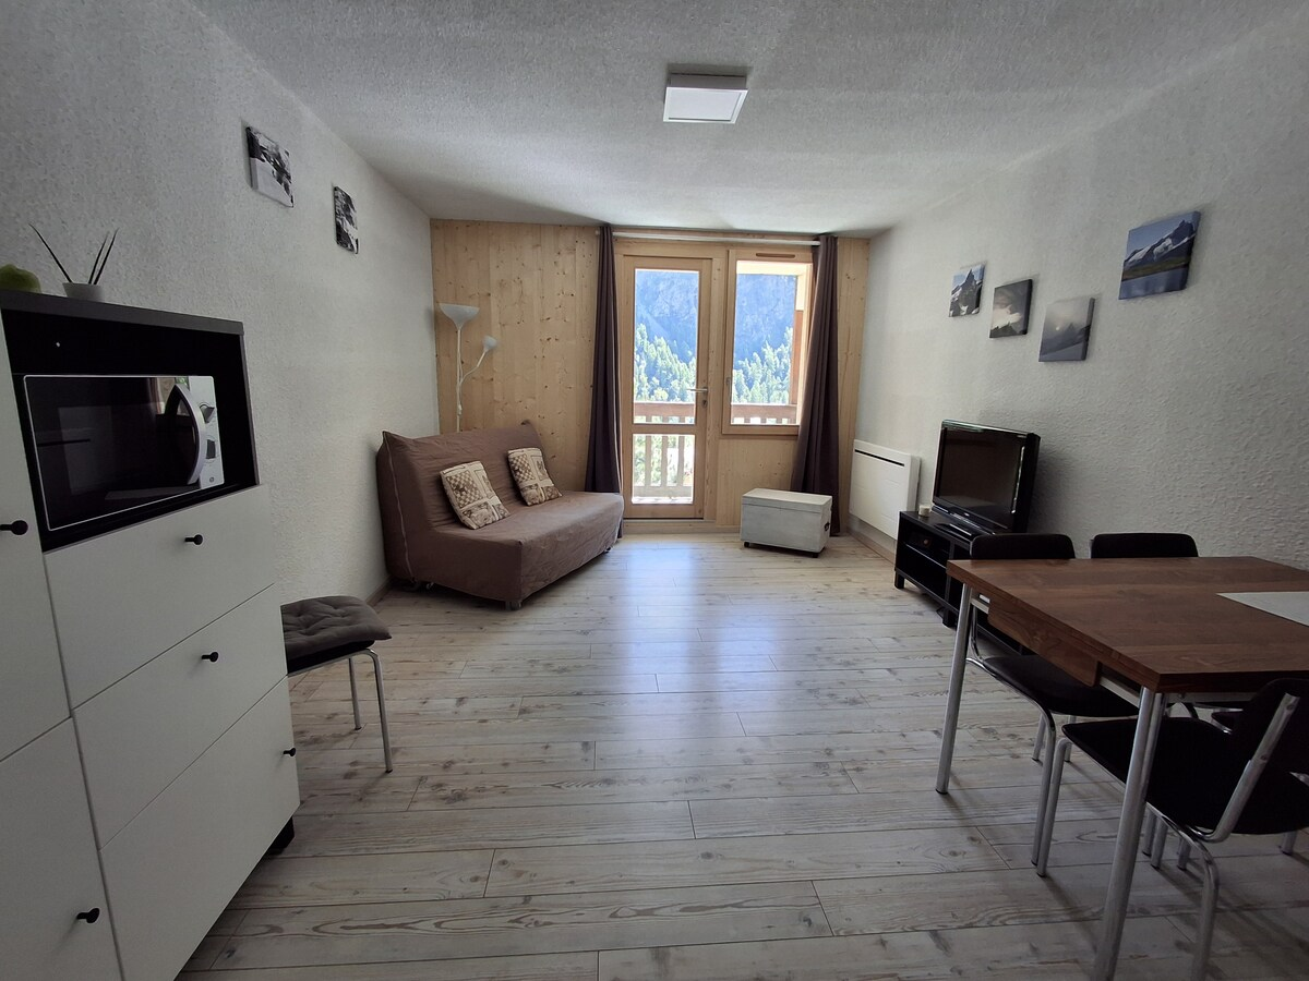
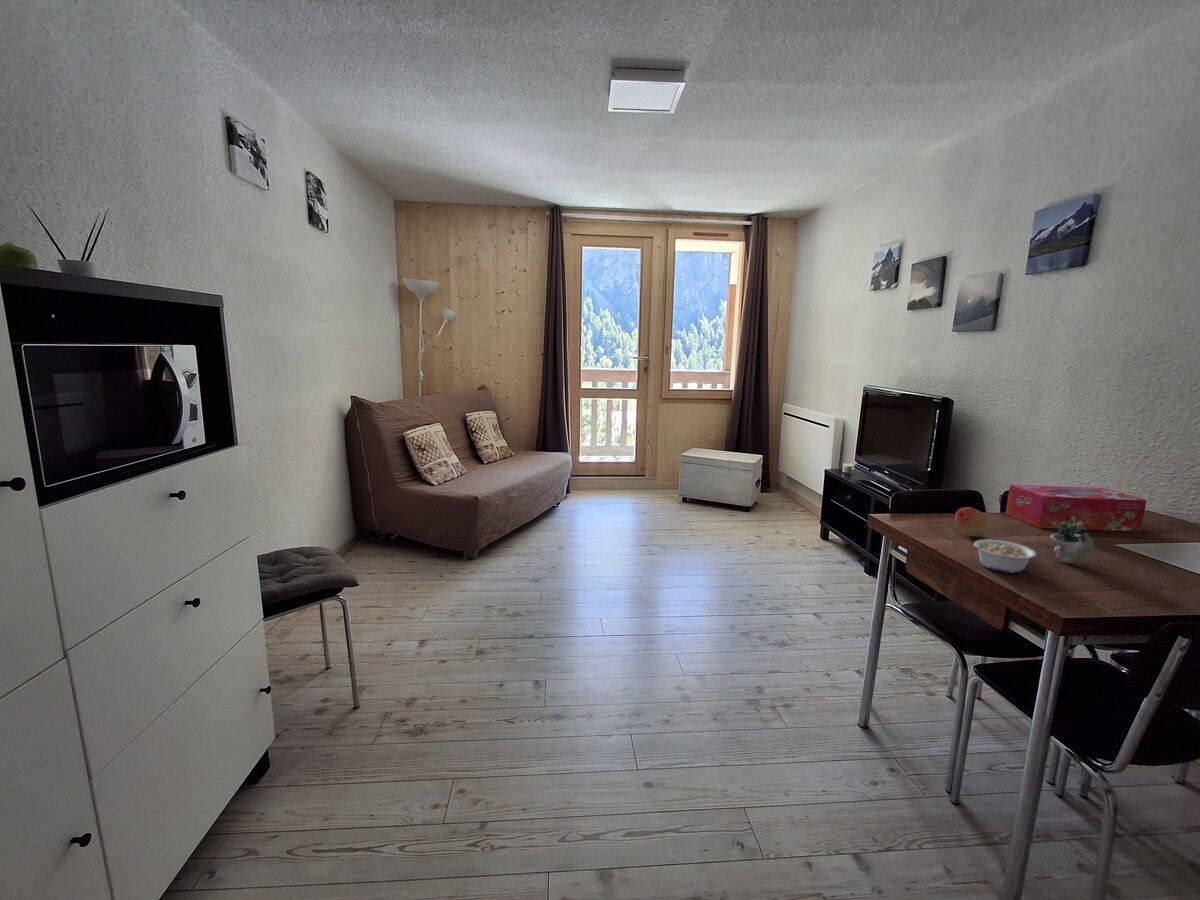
+ legume [966,539,1037,574]
+ succulent plant [1049,517,1128,564]
+ tissue box [1005,484,1147,533]
+ fruit [954,506,989,538]
